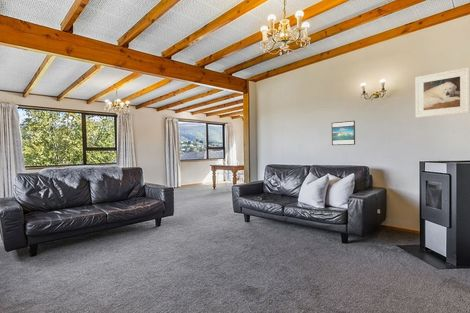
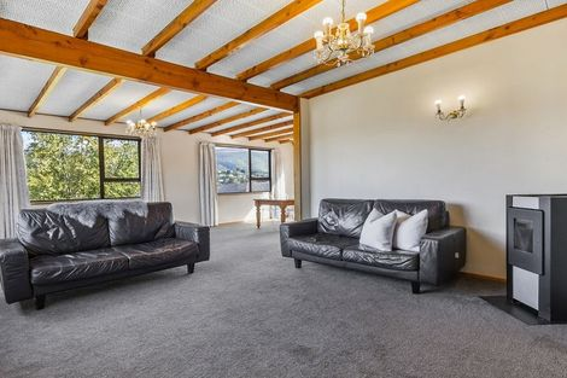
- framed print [415,67,470,118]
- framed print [331,120,356,146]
